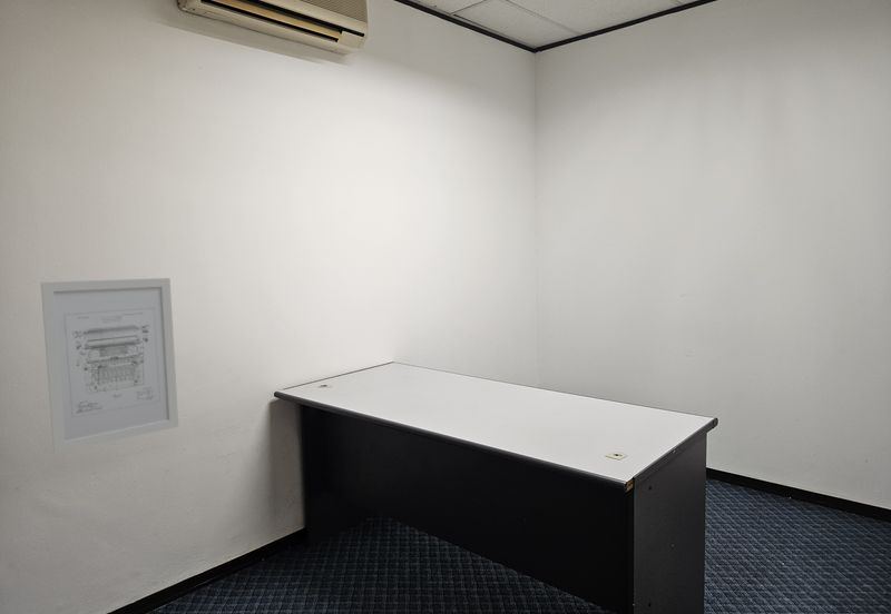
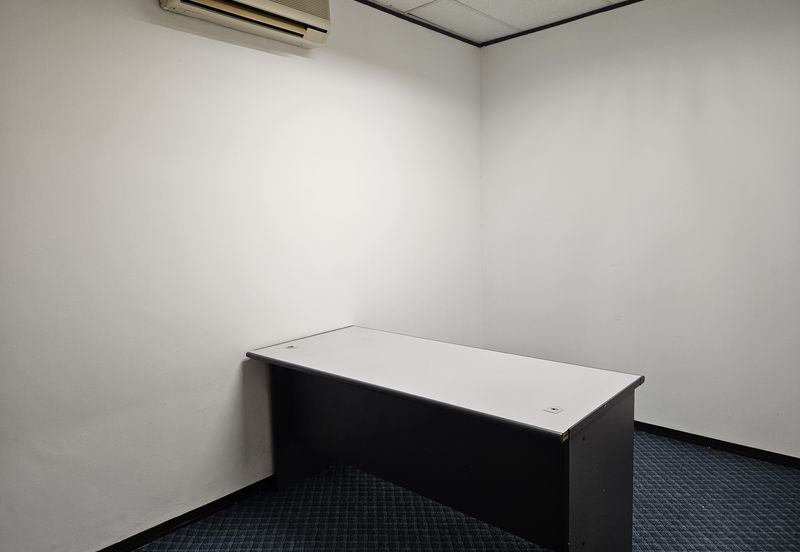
- wall art [40,277,179,454]
